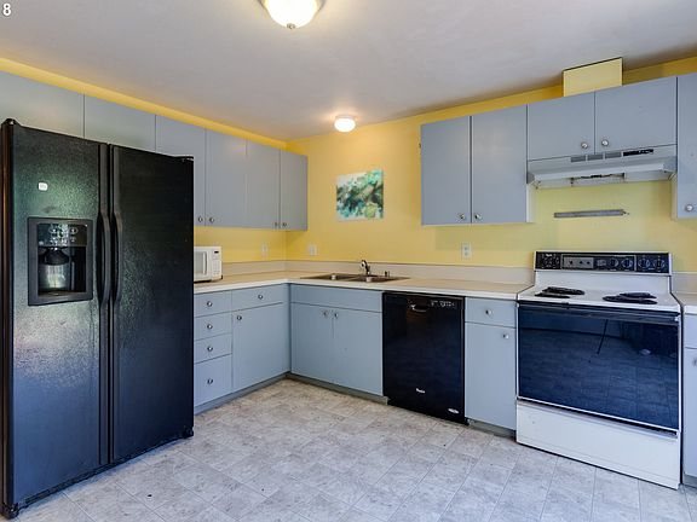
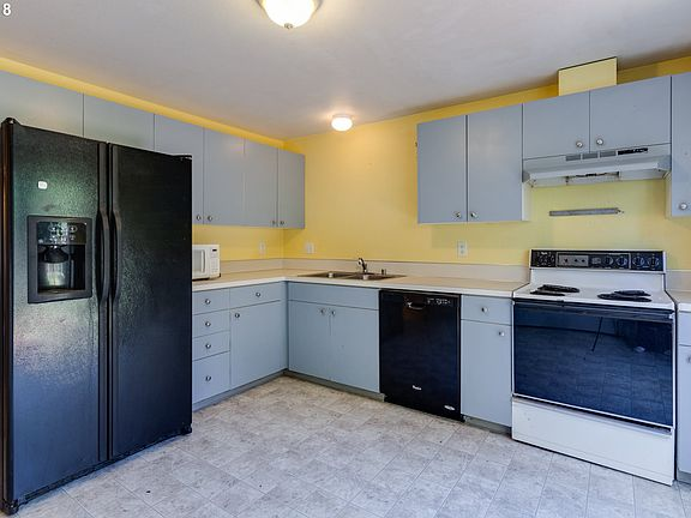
- wall art [335,168,385,224]
